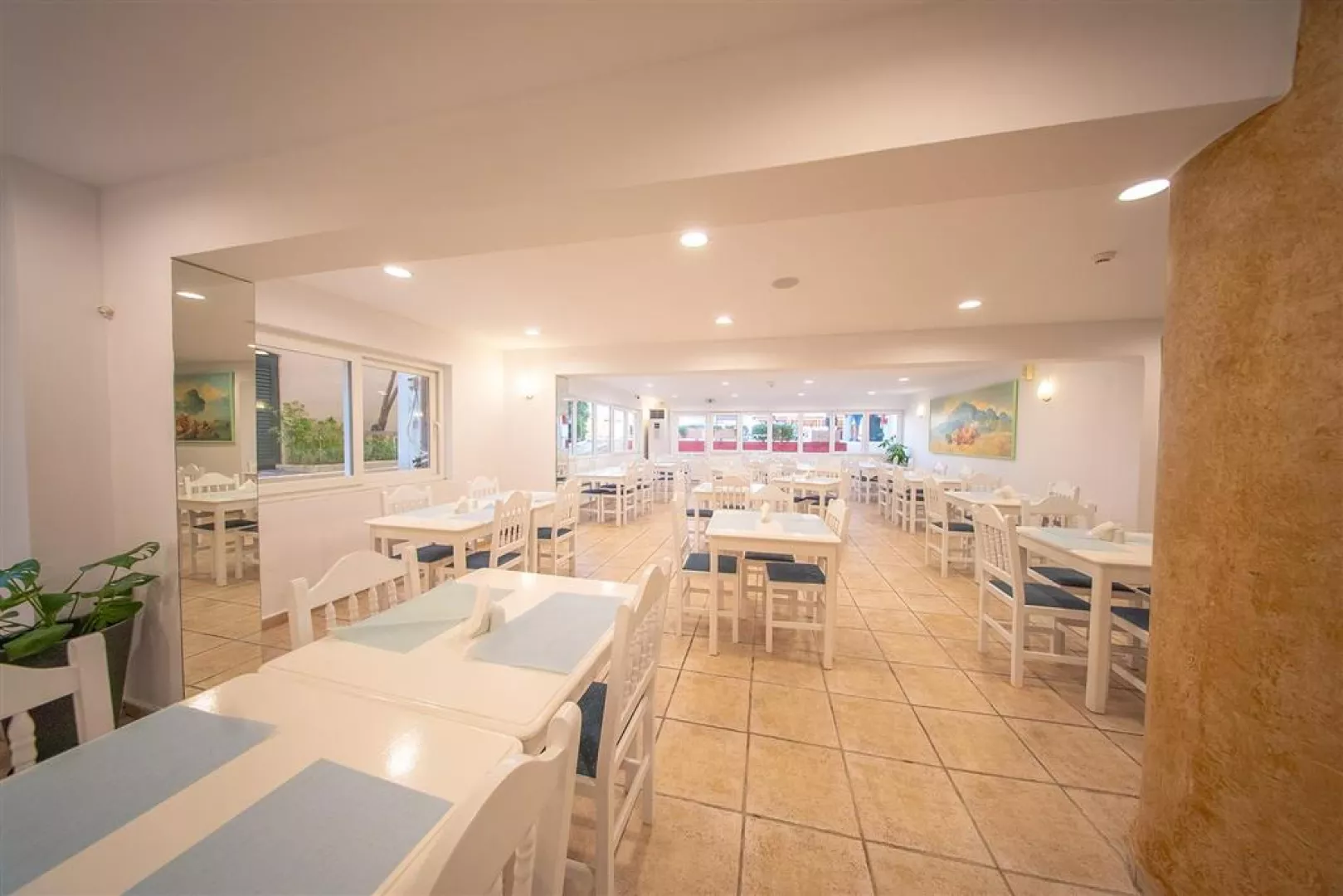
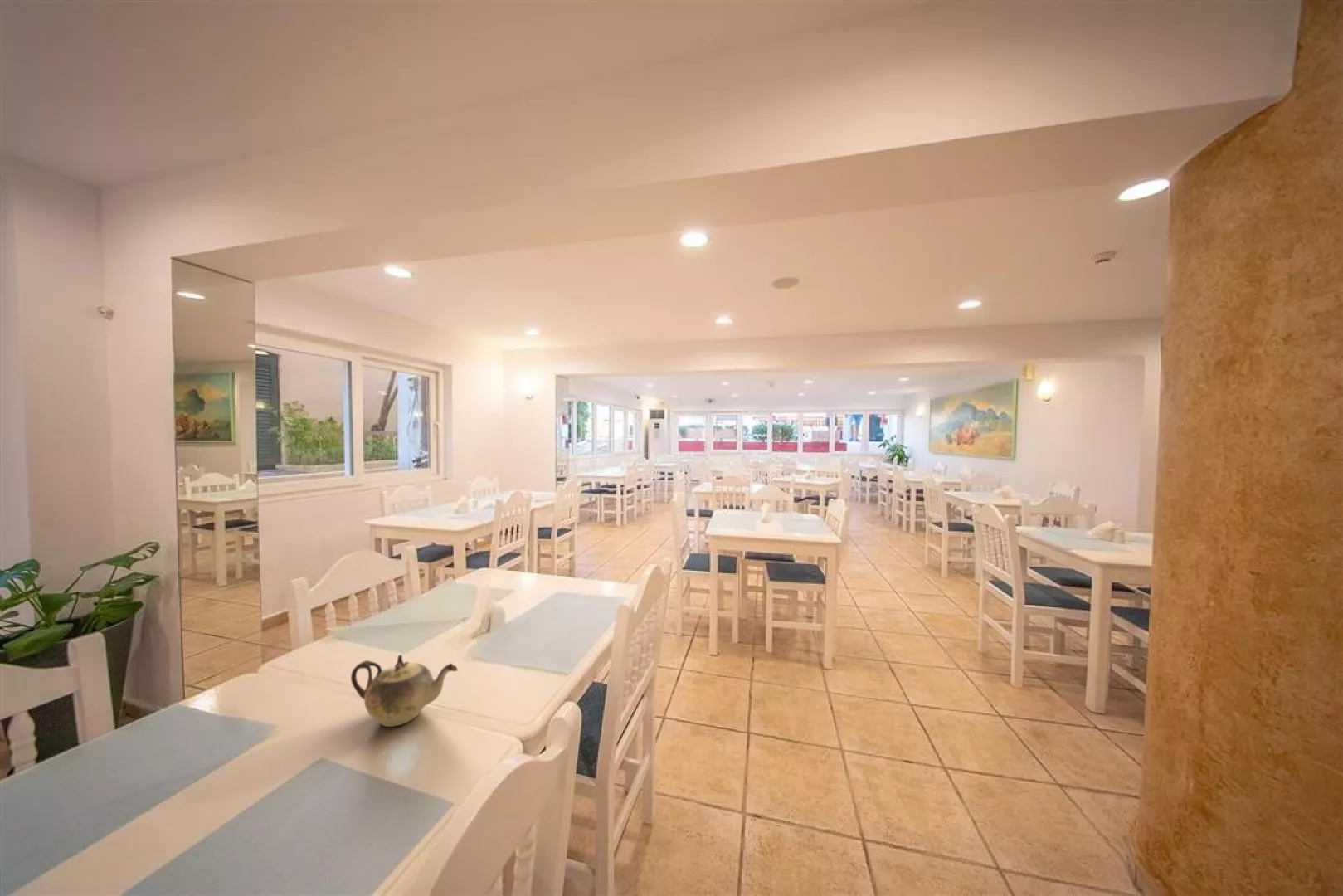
+ teapot [350,654,459,728]
